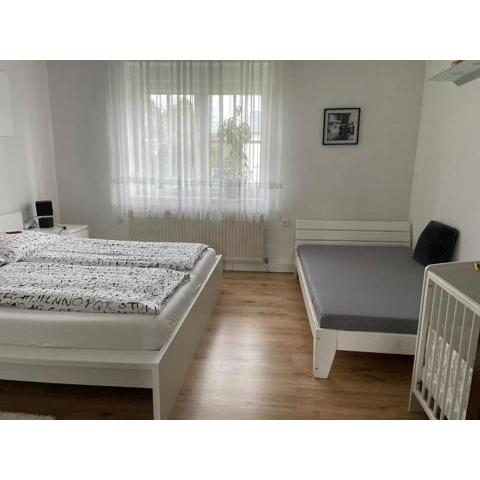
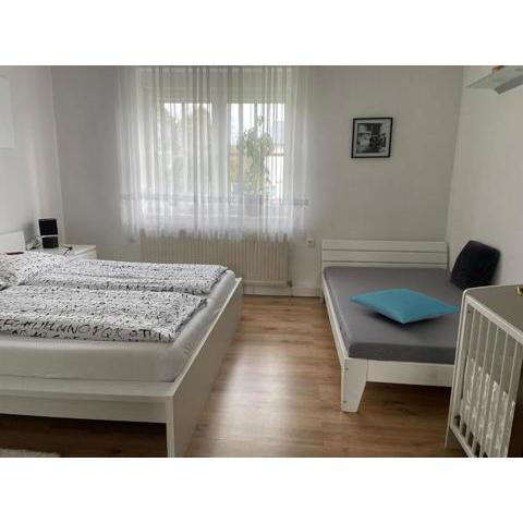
+ pillow [349,288,462,325]
